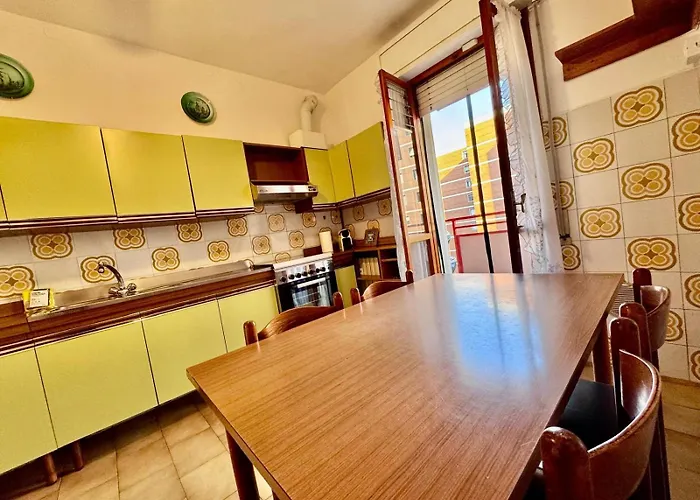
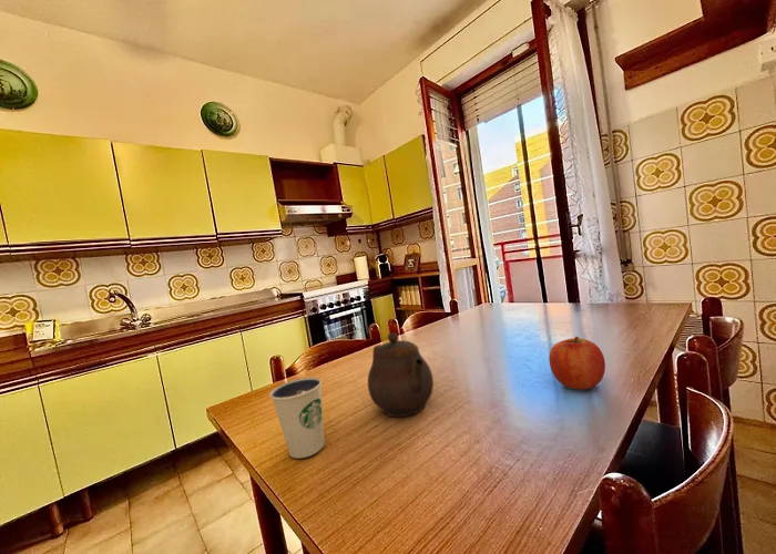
+ fruit [548,336,606,390]
+ dixie cup [268,377,325,460]
+ teapot [367,331,435,418]
